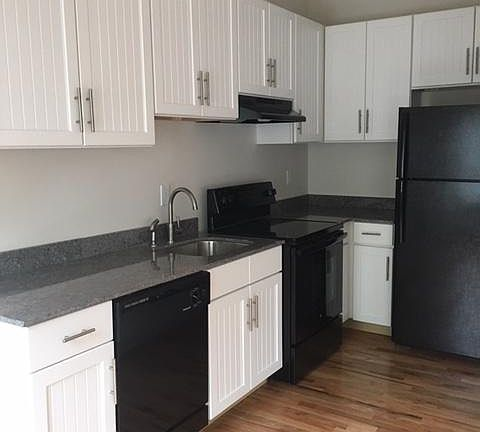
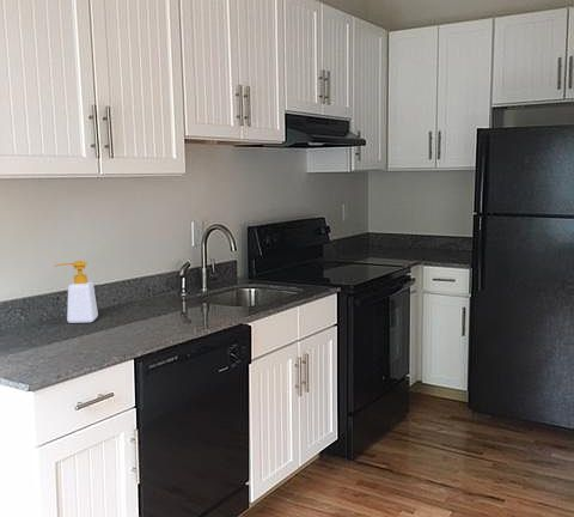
+ soap bottle [54,260,99,324]
